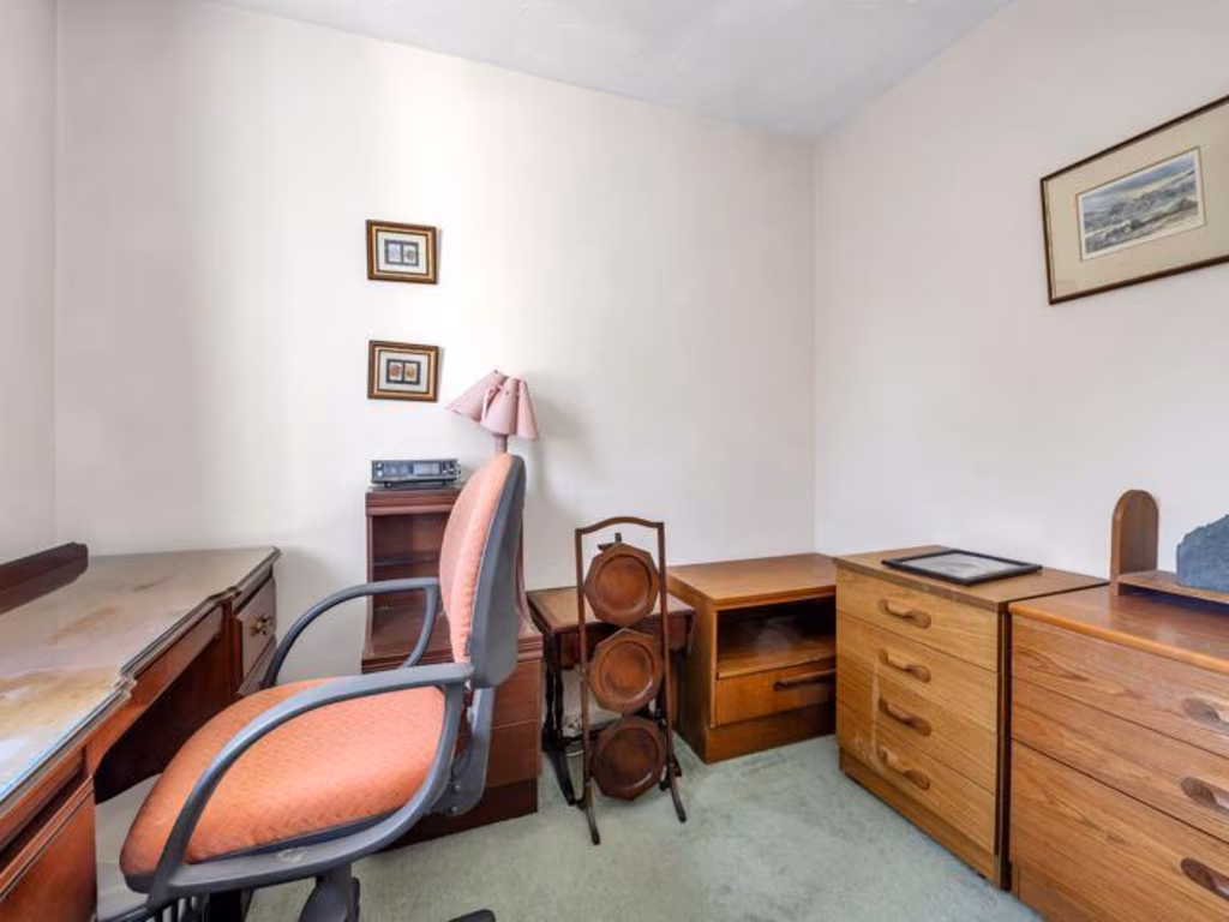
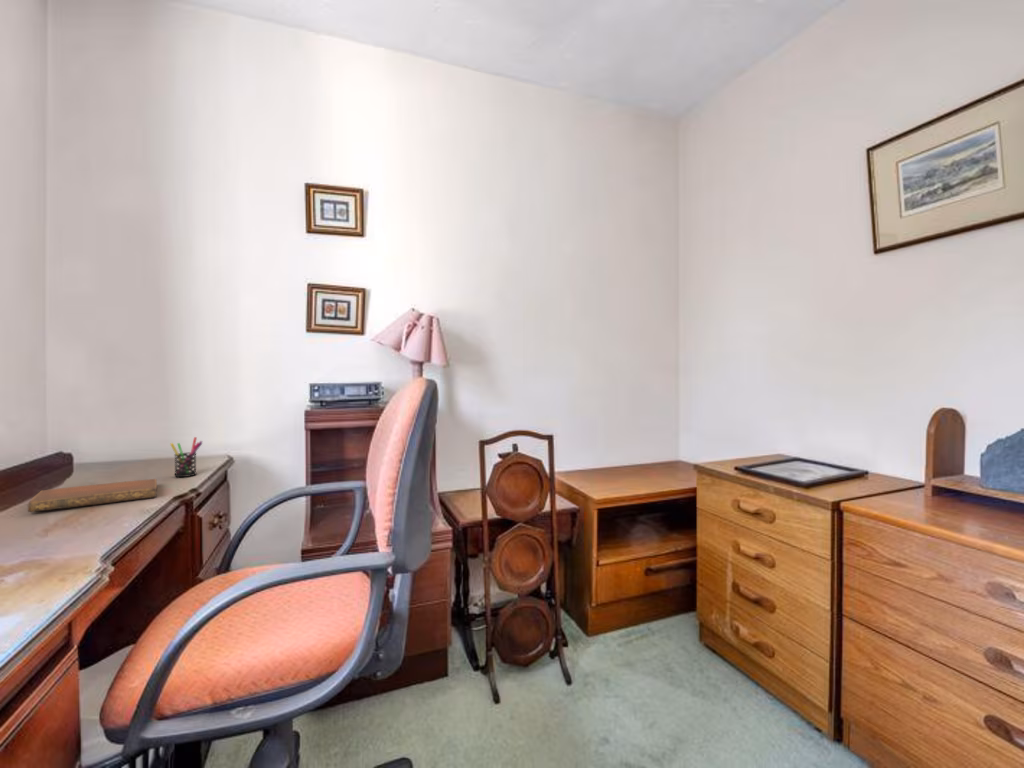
+ notebook [27,478,158,513]
+ pen holder [169,436,203,478]
